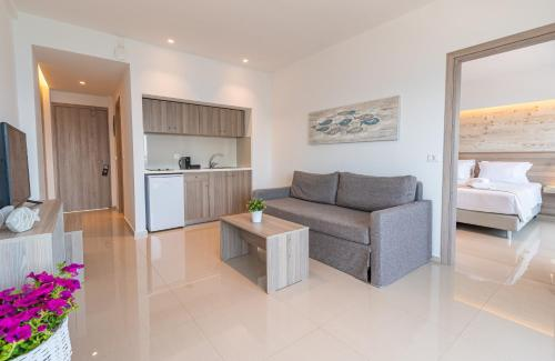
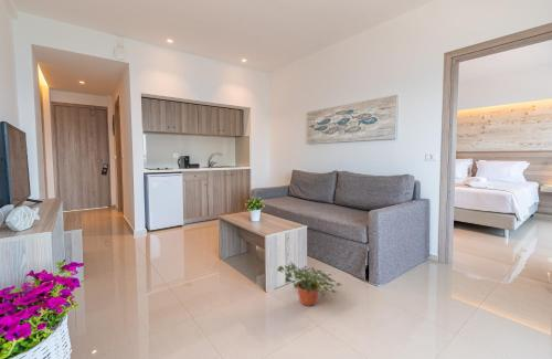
+ potted plant [276,261,342,307]
